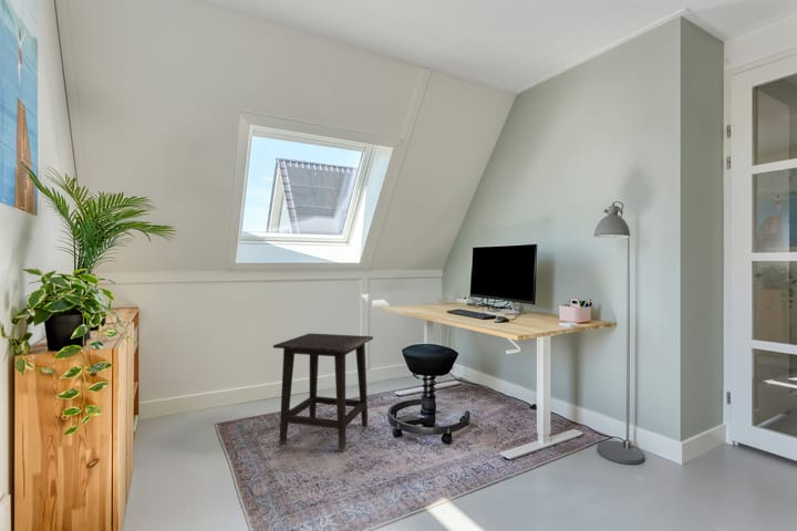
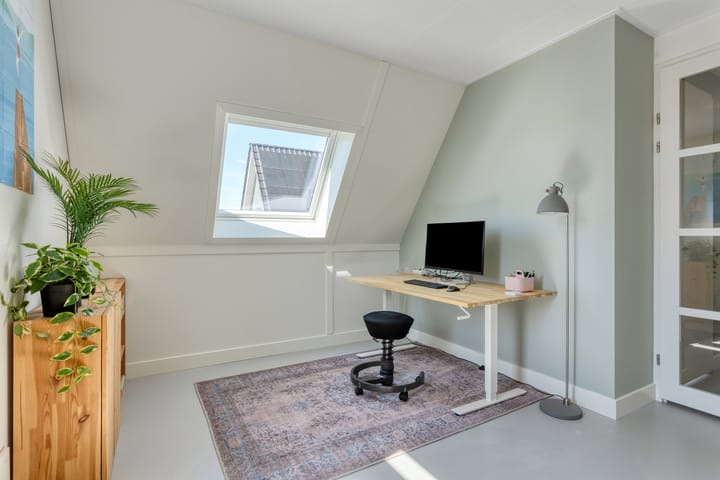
- side table [272,332,374,452]
